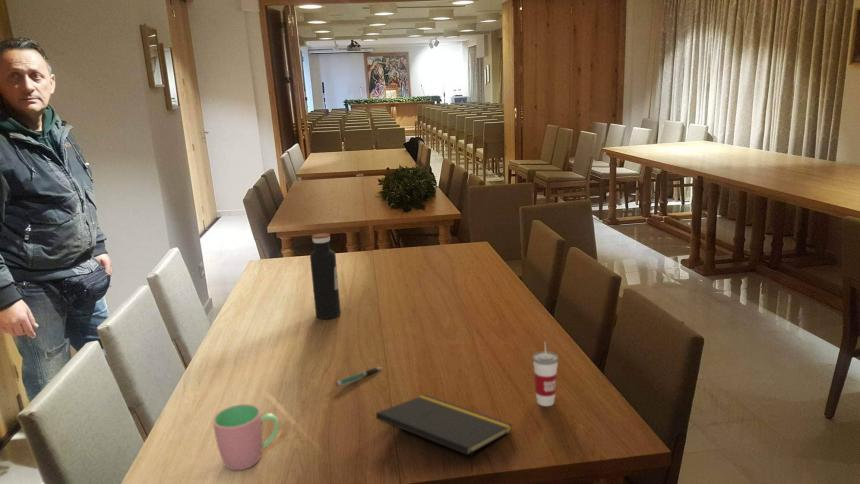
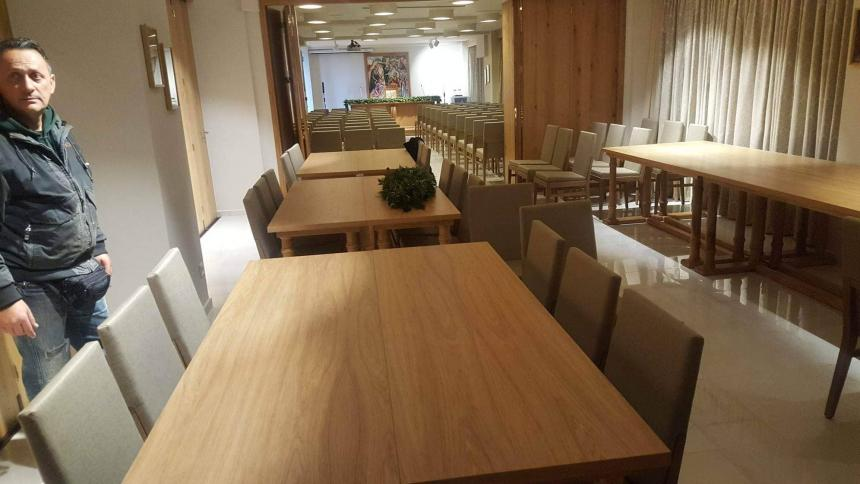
- cup [212,403,280,471]
- notepad [375,394,514,472]
- pen [334,366,382,387]
- cup [532,340,559,407]
- water bottle [309,232,342,320]
